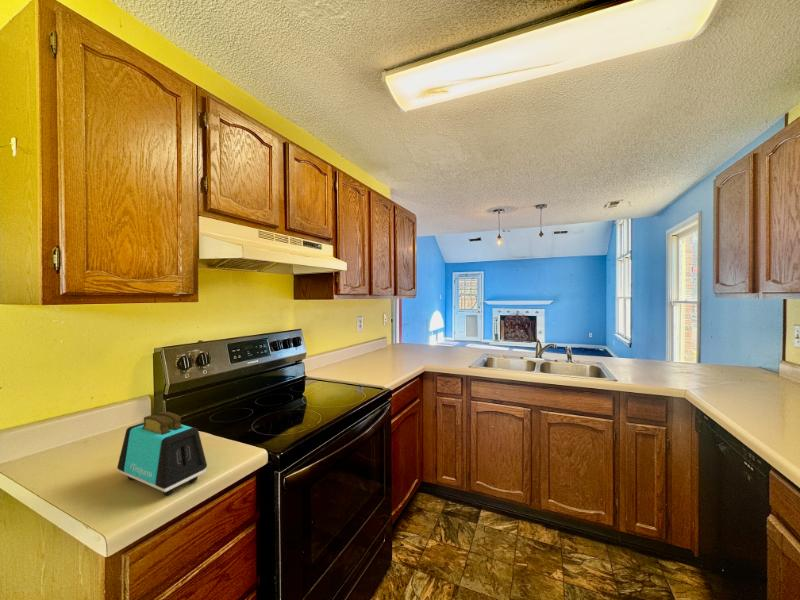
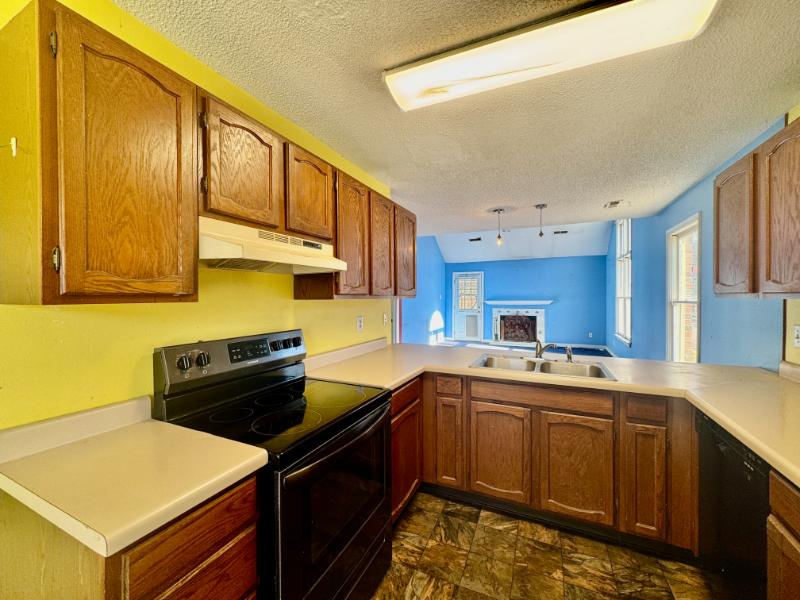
- toaster [116,411,208,497]
